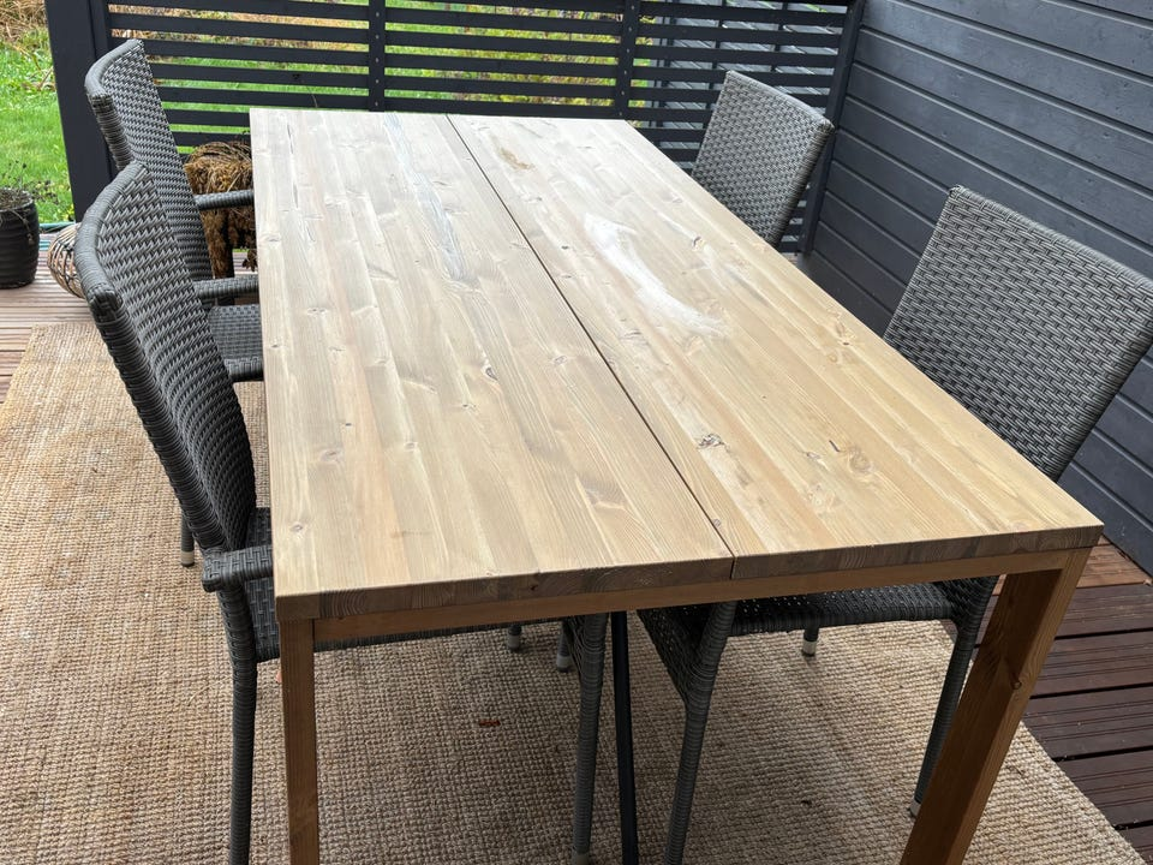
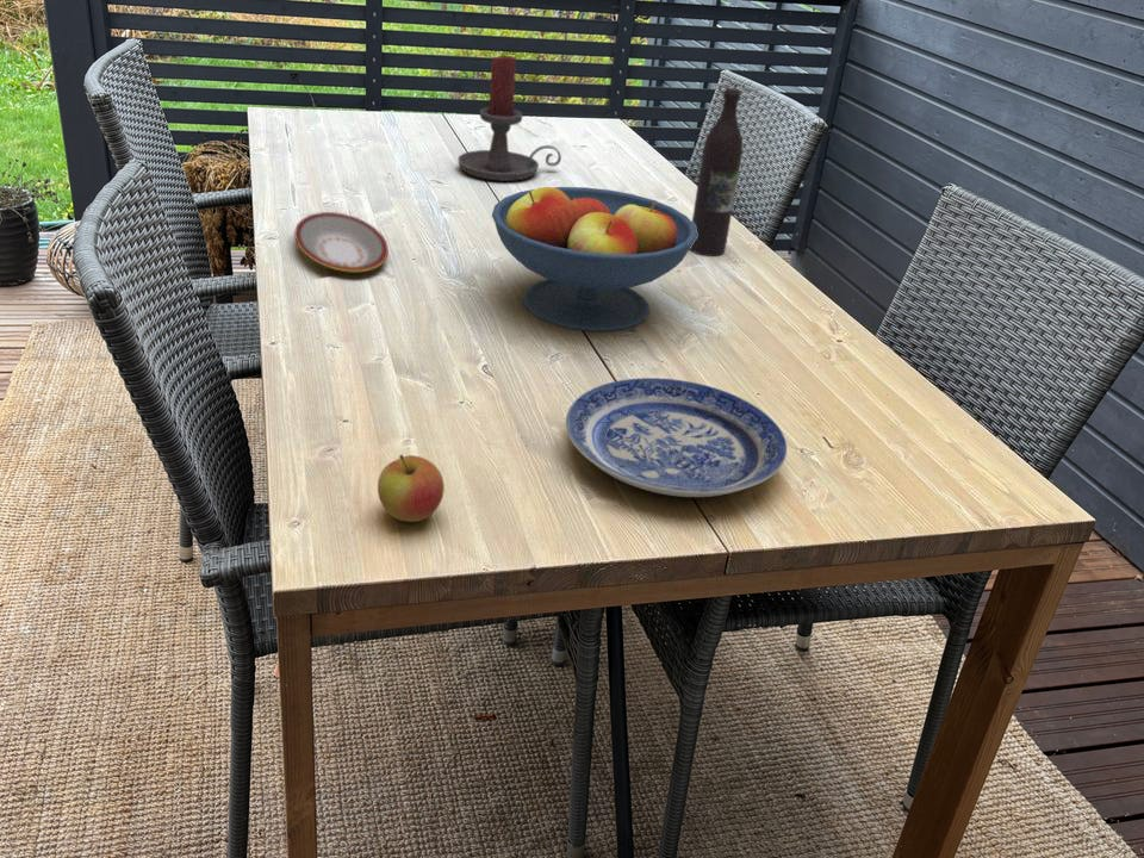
+ fruit bowl [491,186,697,332]
+ plate [565,377,788,498]
+ wine bottle [689,87,744,257]
+ candle holder [456,54,562,182]
+ plate [293,211,390,274]
+ apple [377,453,446,523]
